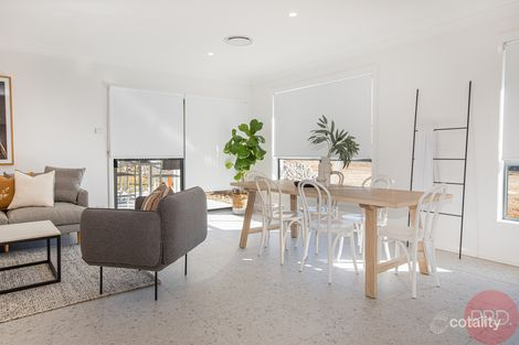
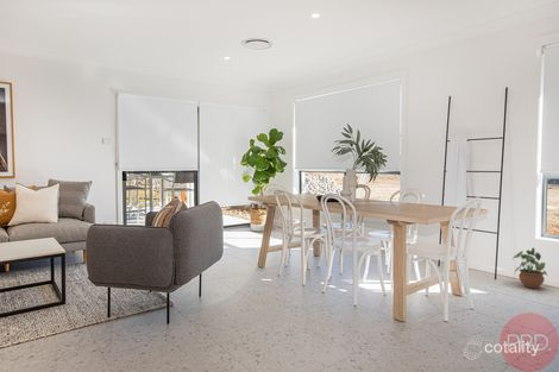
+ potted plant [513,246,548,290]
